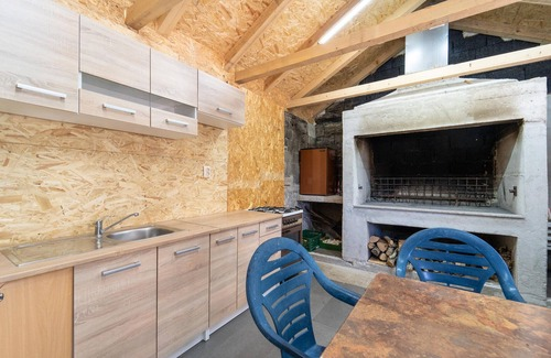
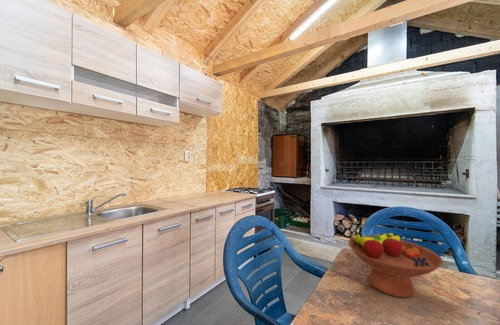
+ fruit bowl [347,229,444,299]
